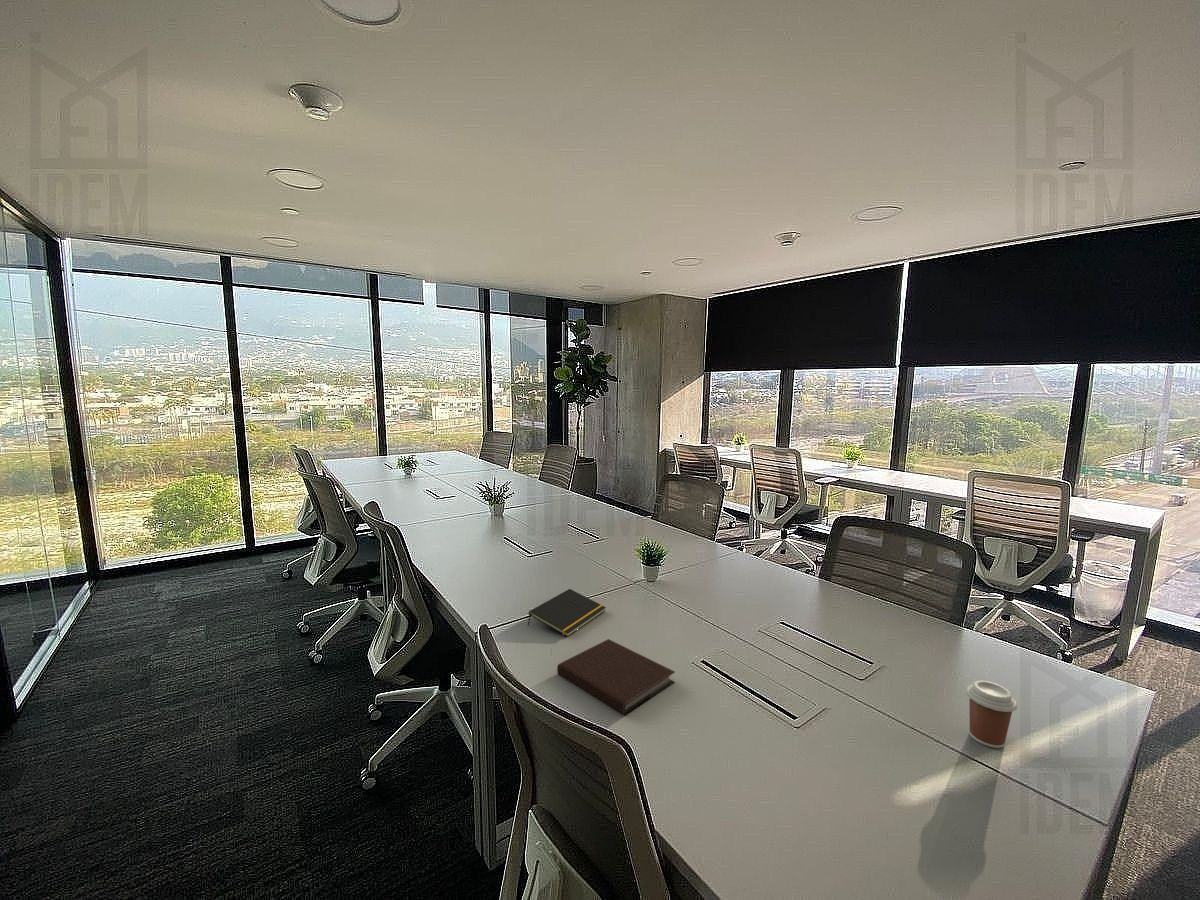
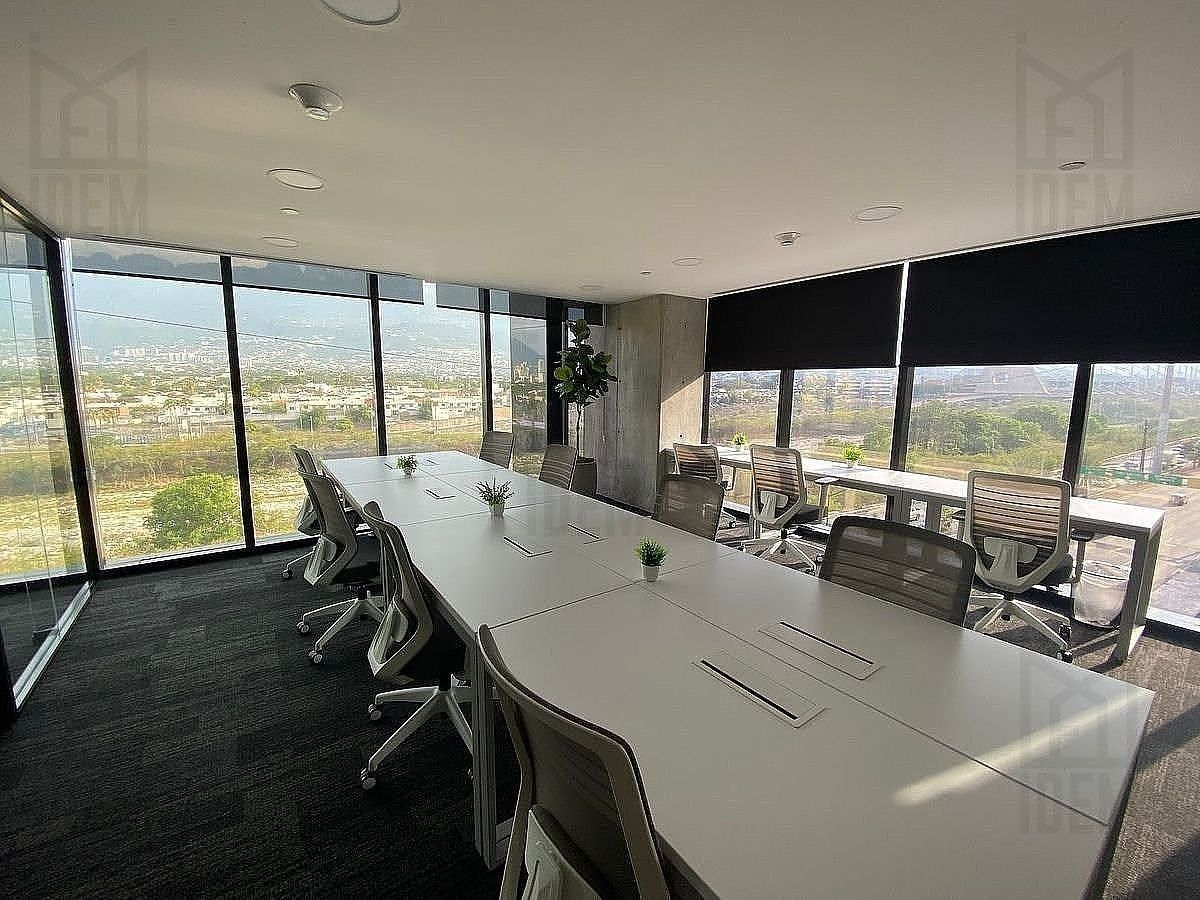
- coffee cup [965,680,1018,749]
- notebook [556,638,676,717]
- notepad [527,588,607,638]
